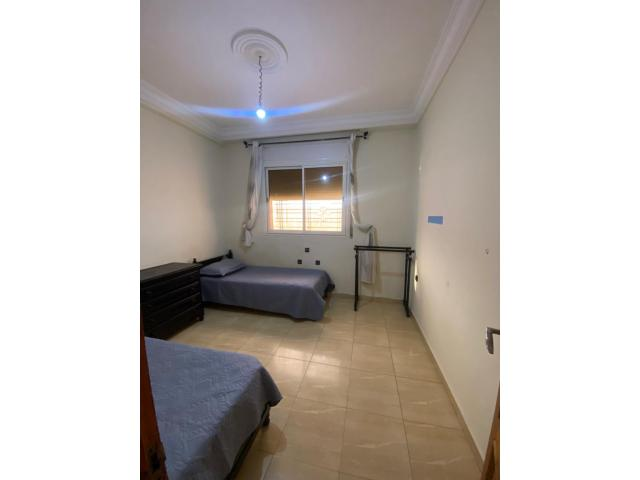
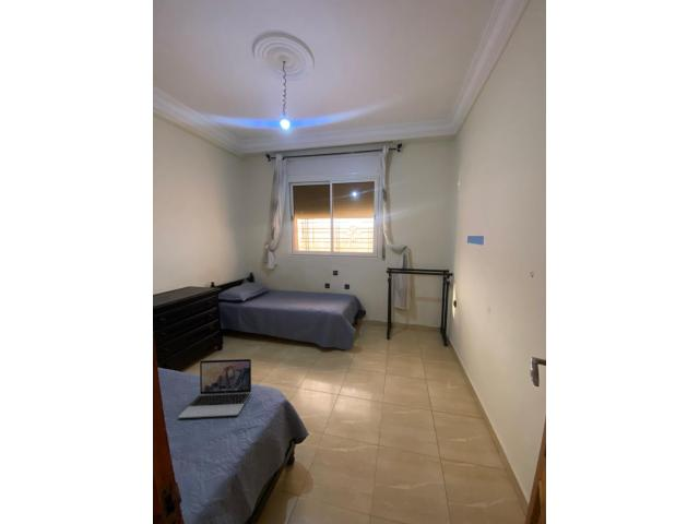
+ laptop [178,358,252,419]
